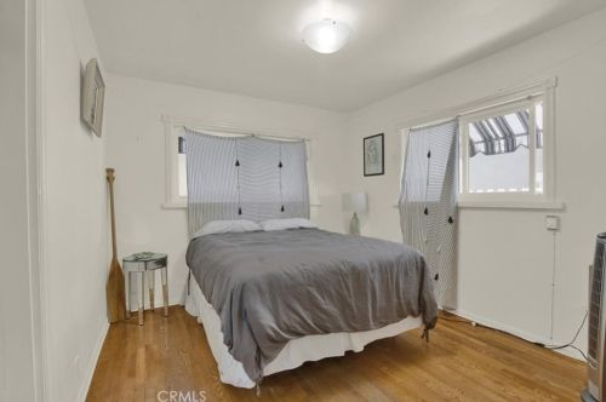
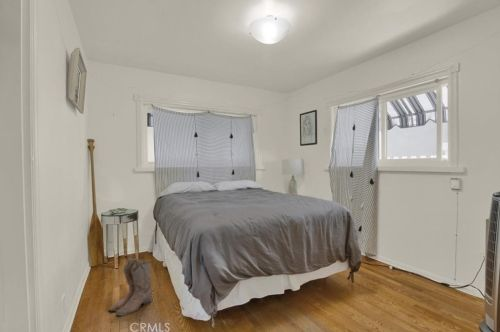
+ boots [108,257,153,317]
